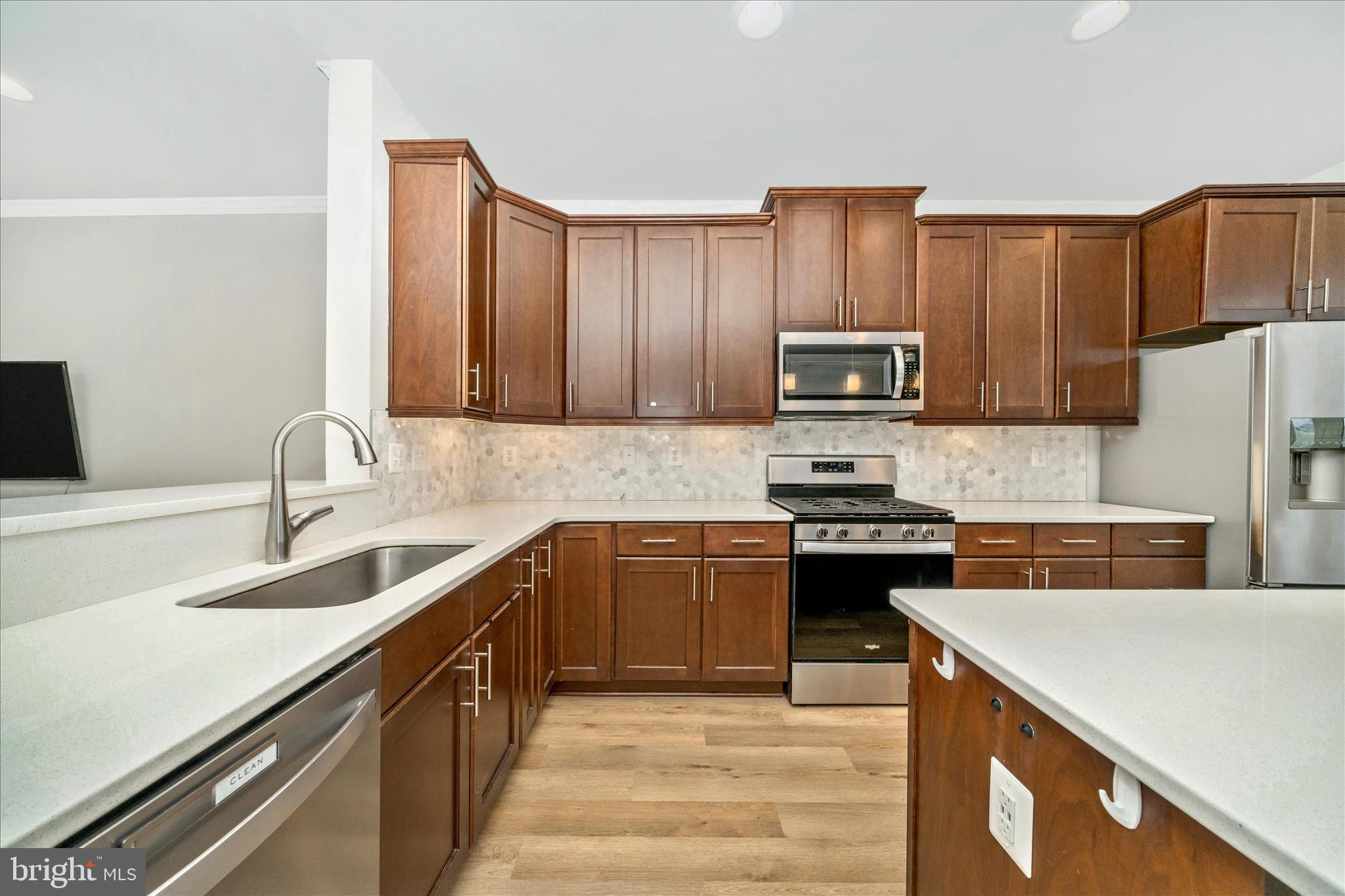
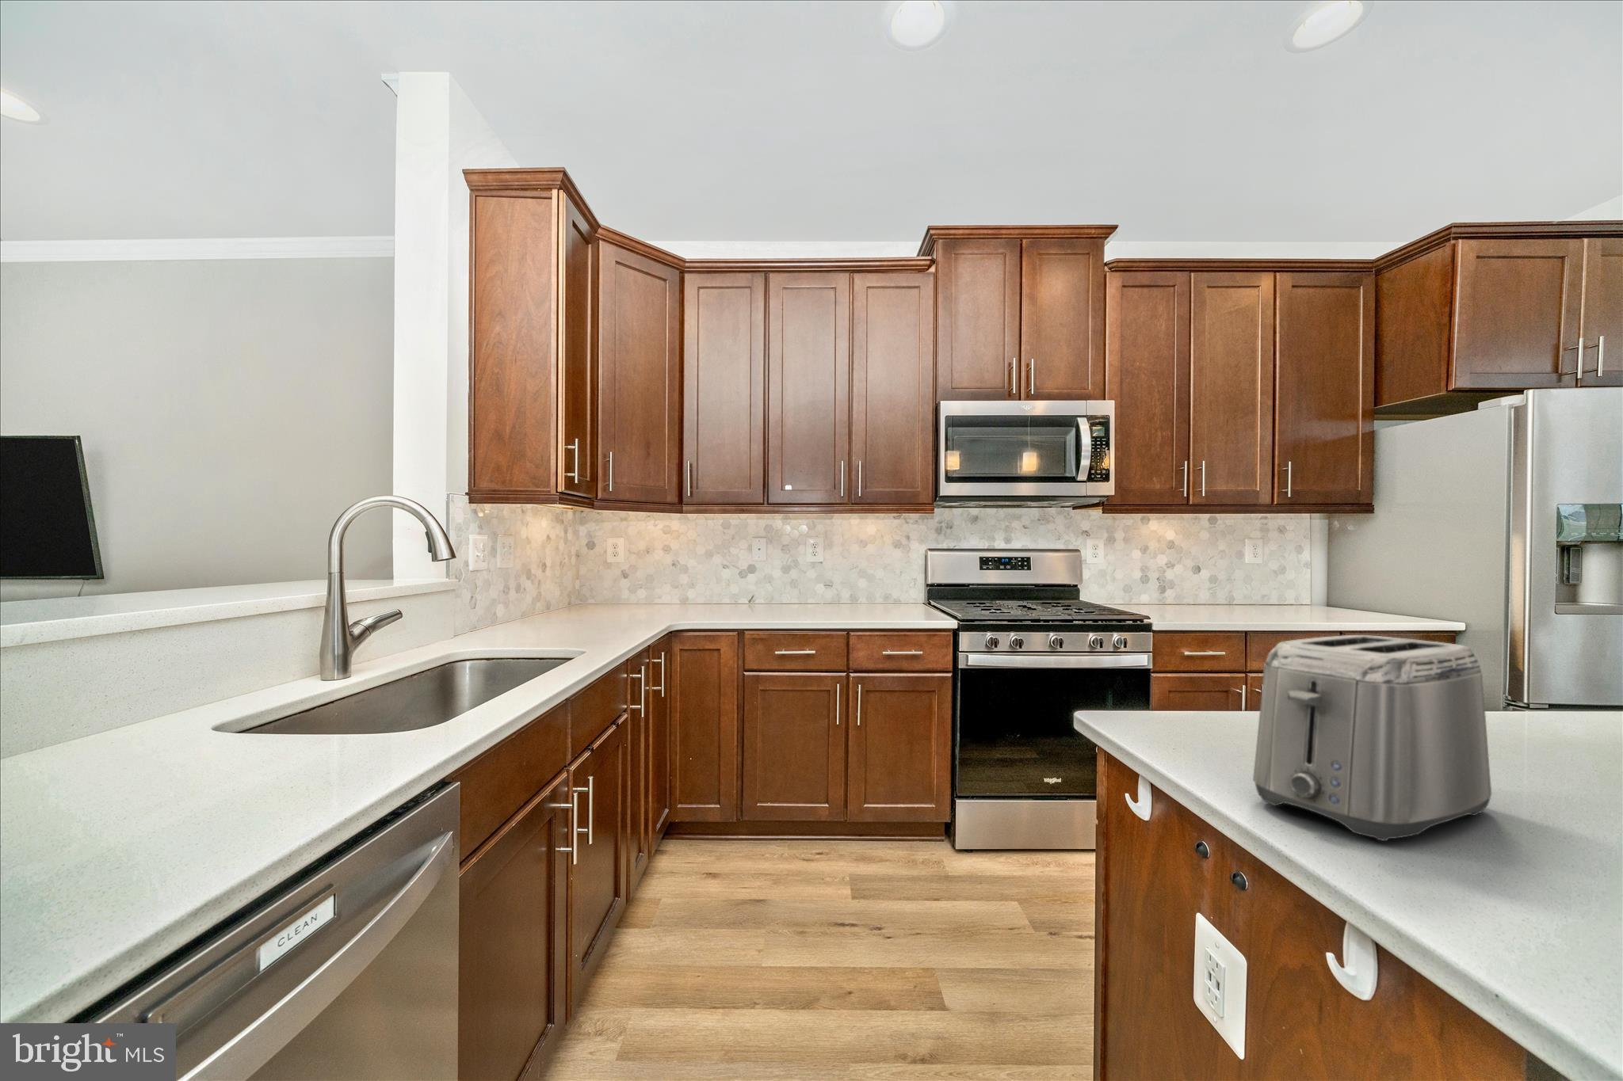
+ toaster [1253,635,1493,842]
